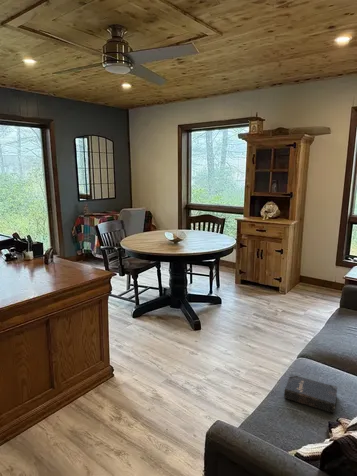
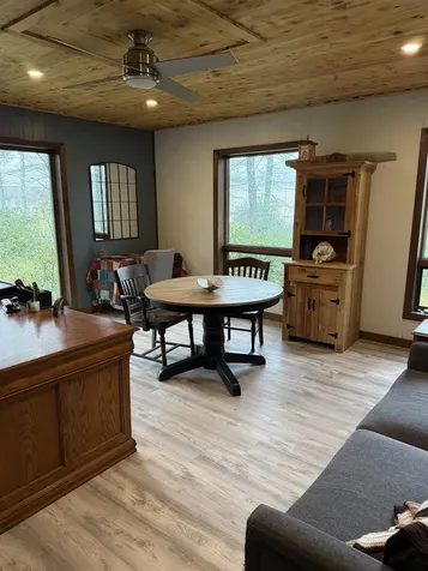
- hardback book [283,373,338,414]
